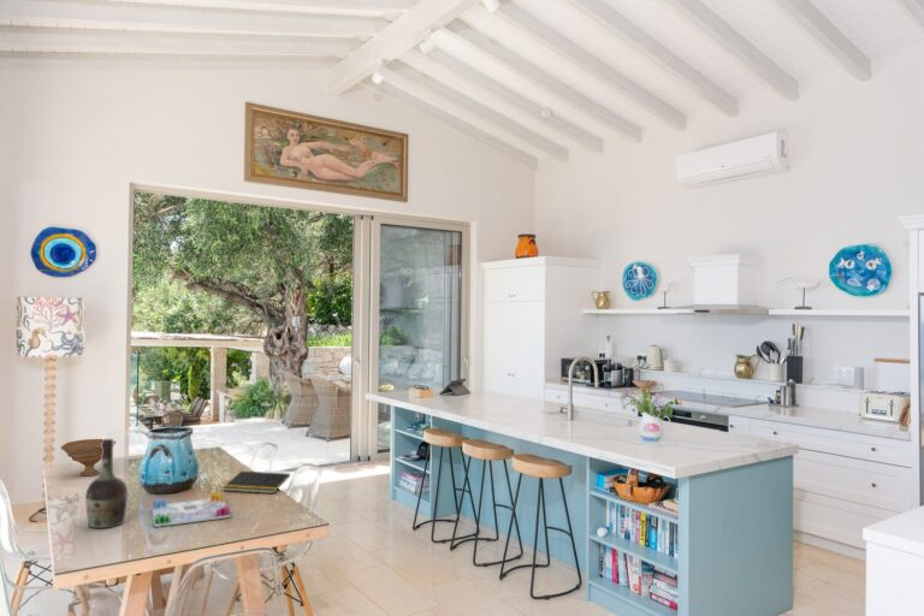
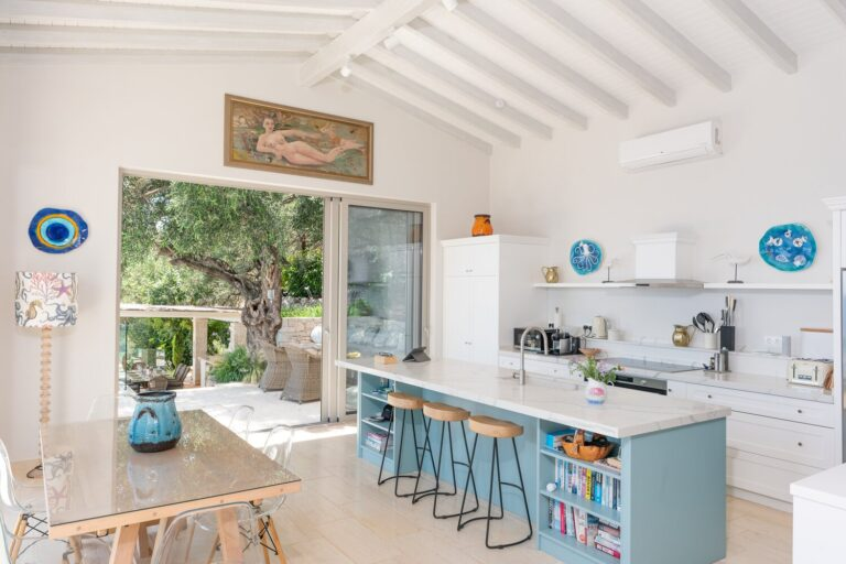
- bowl [60,438,118,476]
- board game [150,491,232,528]
- cognac bottle [84,438,129,529]
- notepad [221,470,291,494]
